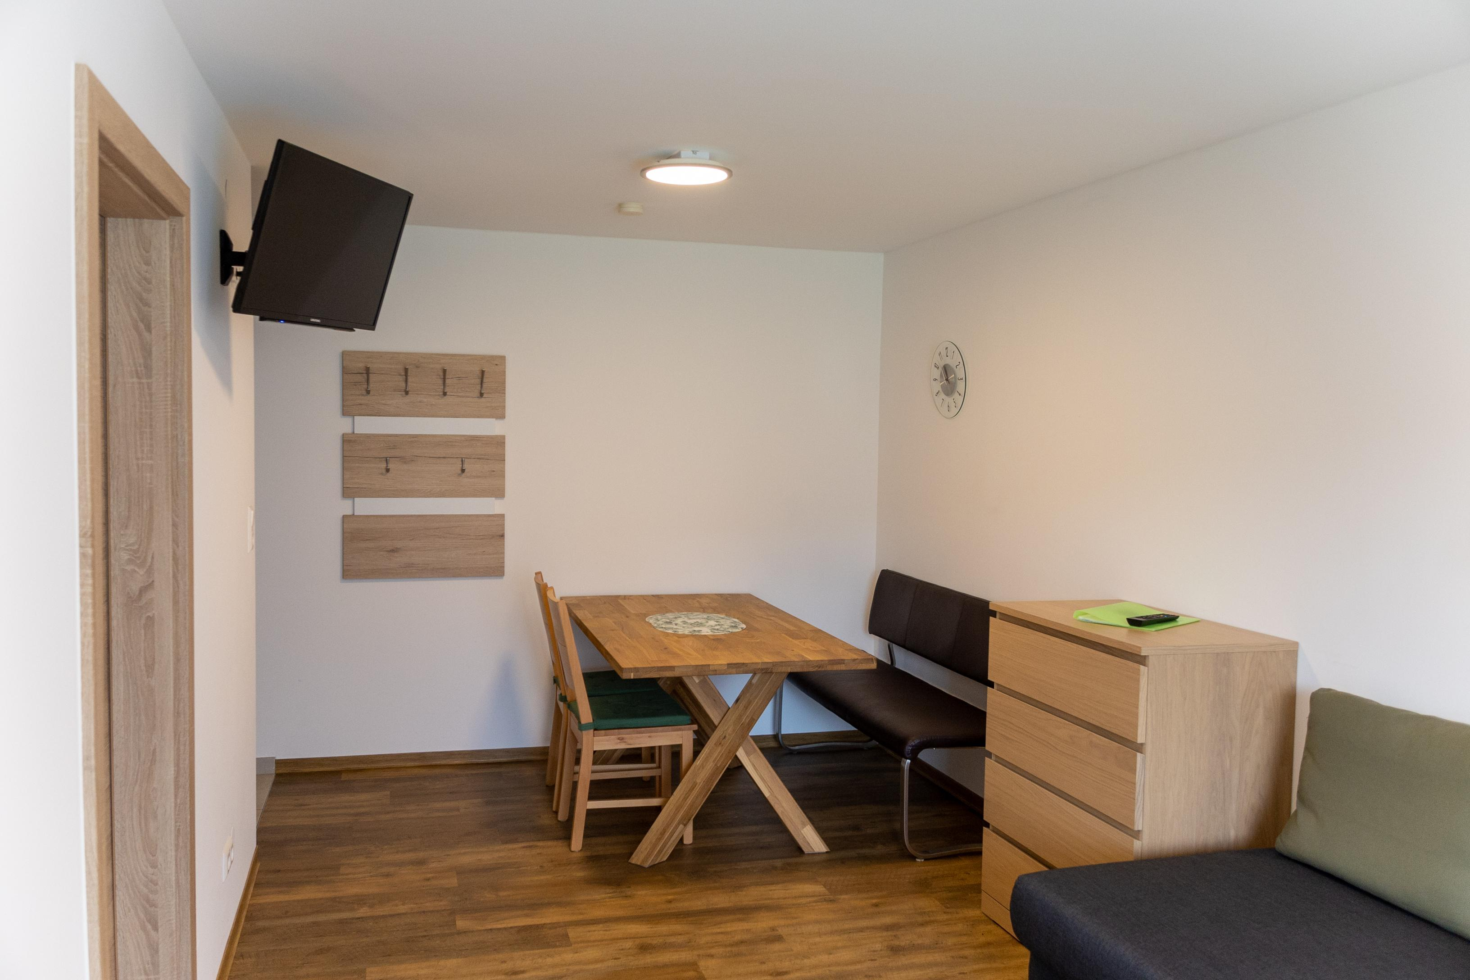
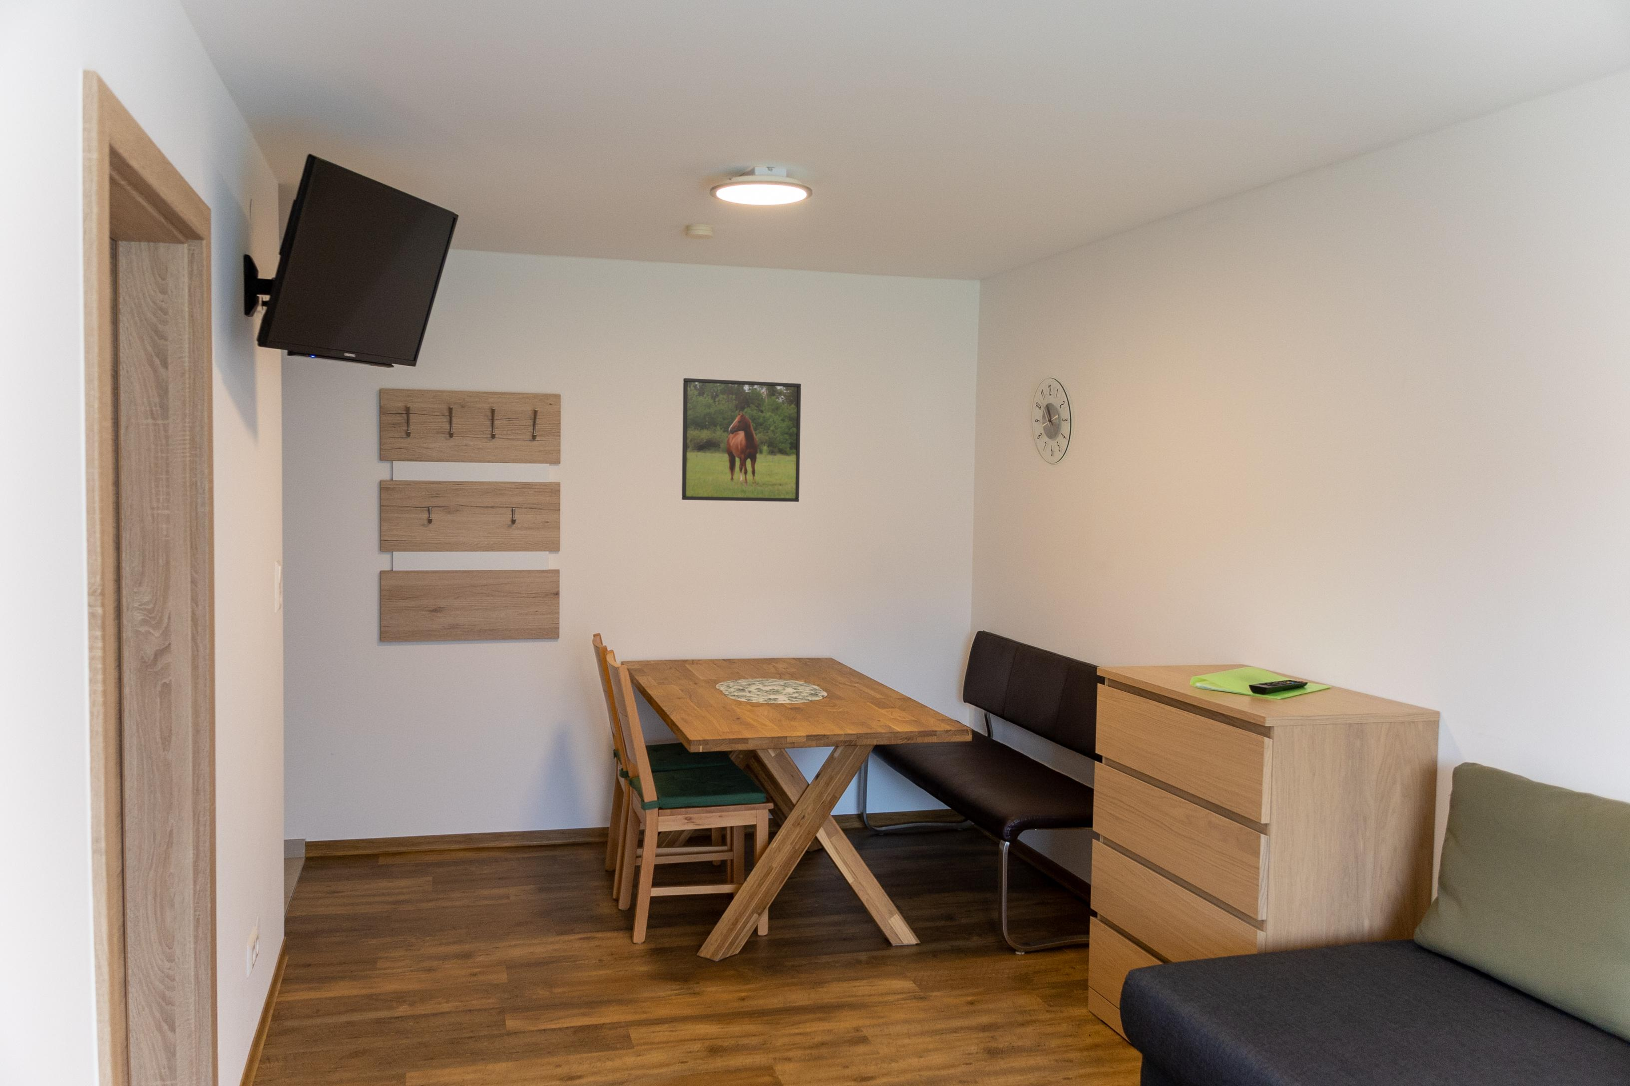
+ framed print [682,378,802,503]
